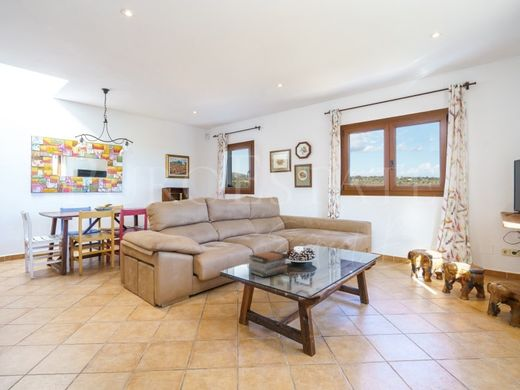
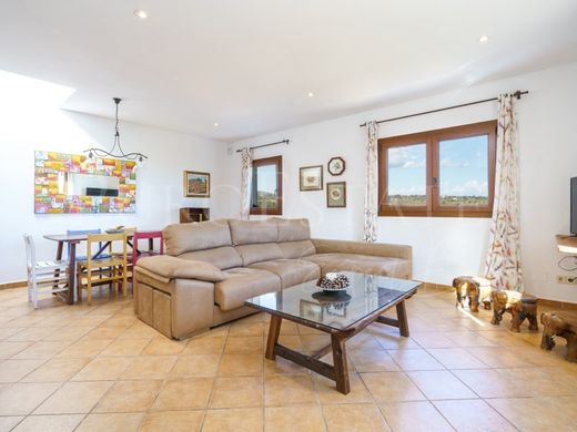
- book stack [248,250,289,278]
